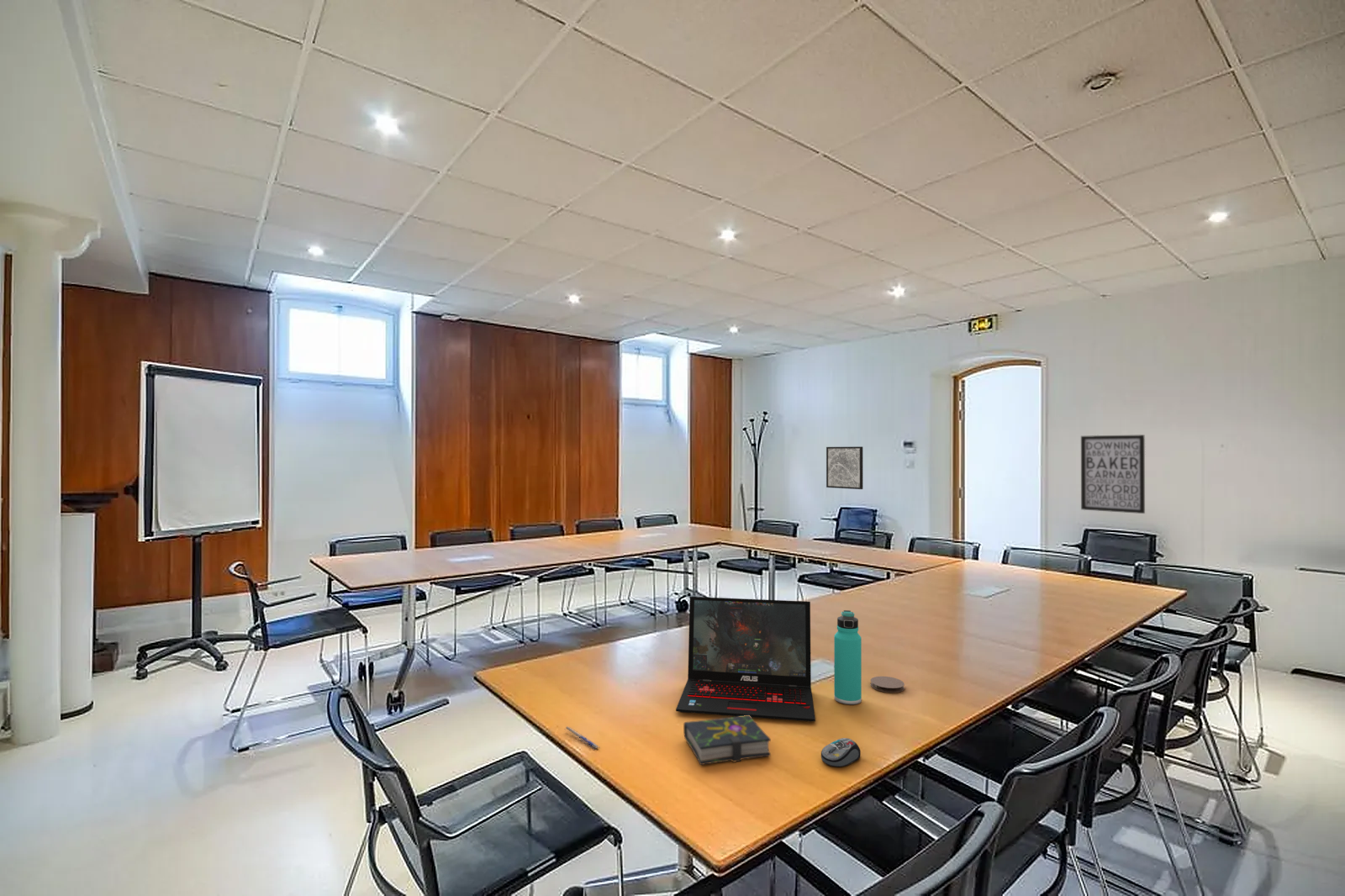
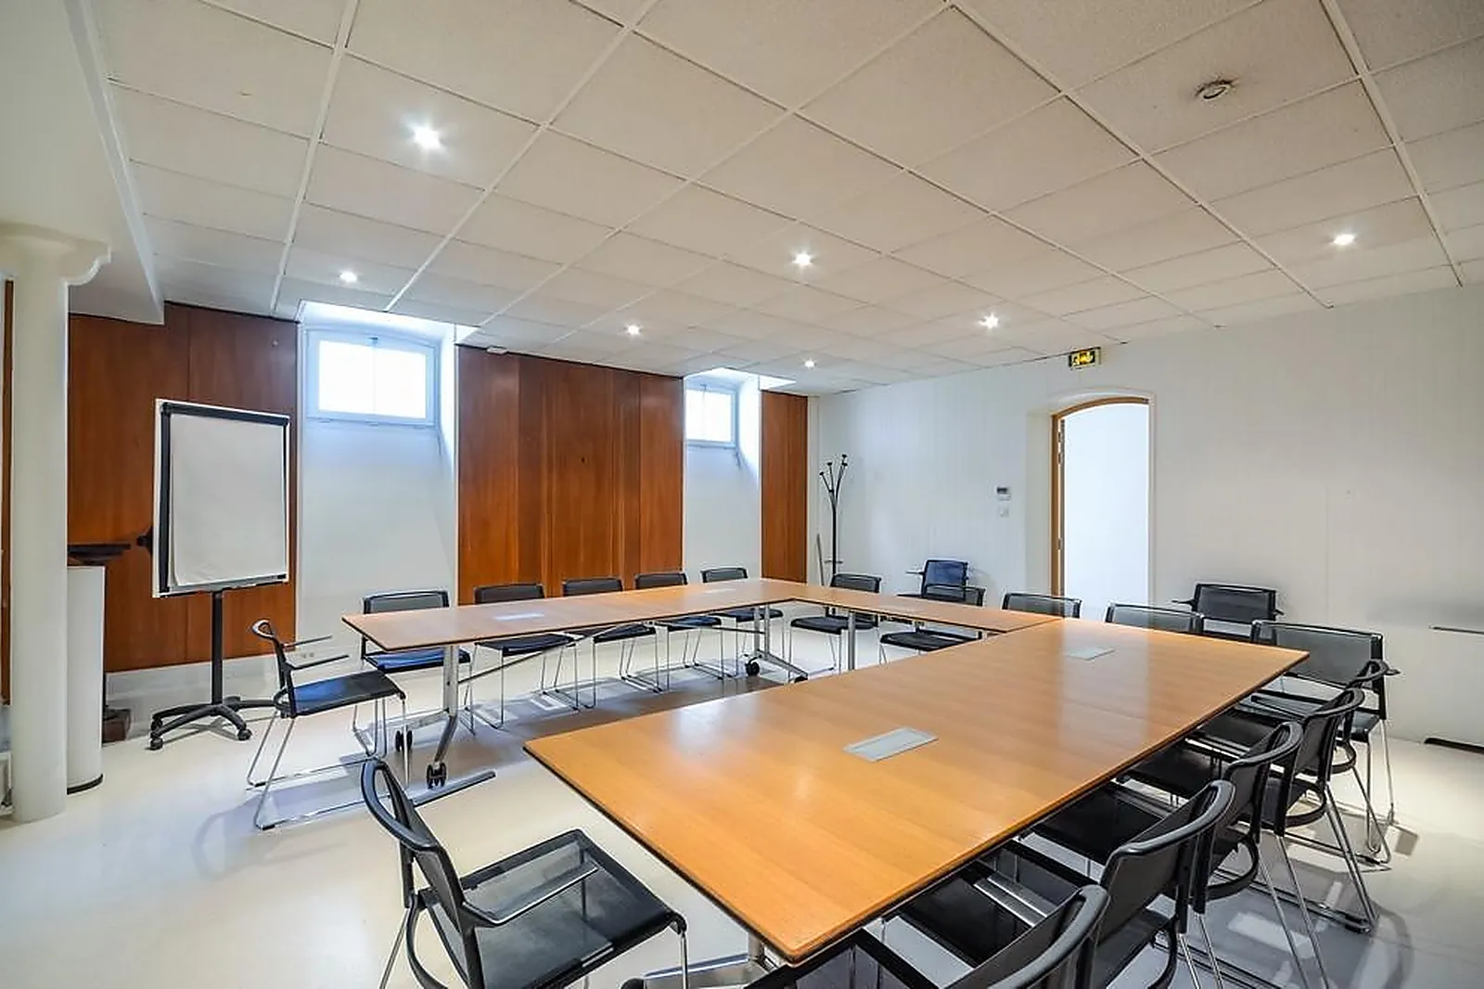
- computer mouse [820,737,862,768]
- thermos bottle [833,609,862,705]
- book [683,715,772,766]
- wall art [825,445,863,490]
- wall art [1080,434,1146,514]
- pen [565,725,600,751]
- coaster [870,676,905,693]
- laptop [675,596,816,723]
